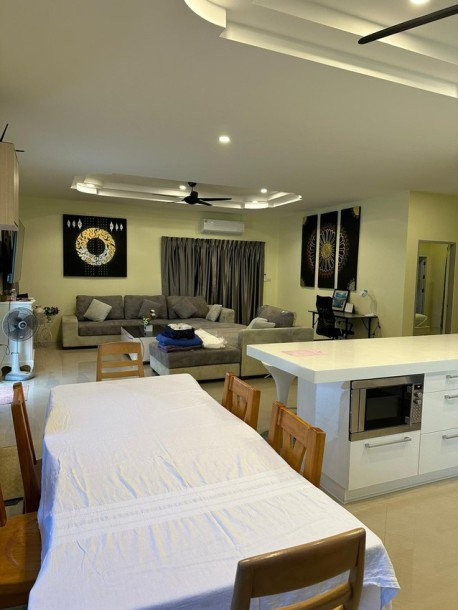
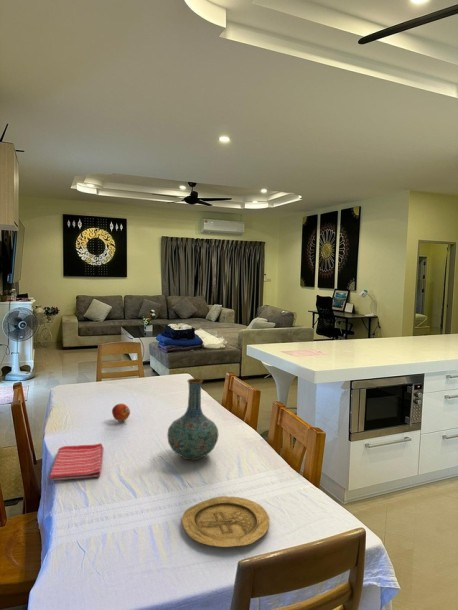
+ plate [181,495,270,548]
+ fruit [111,403,131,422]
+ vase [166,377,220,461]
+ dish towel [48,442,104,481]
